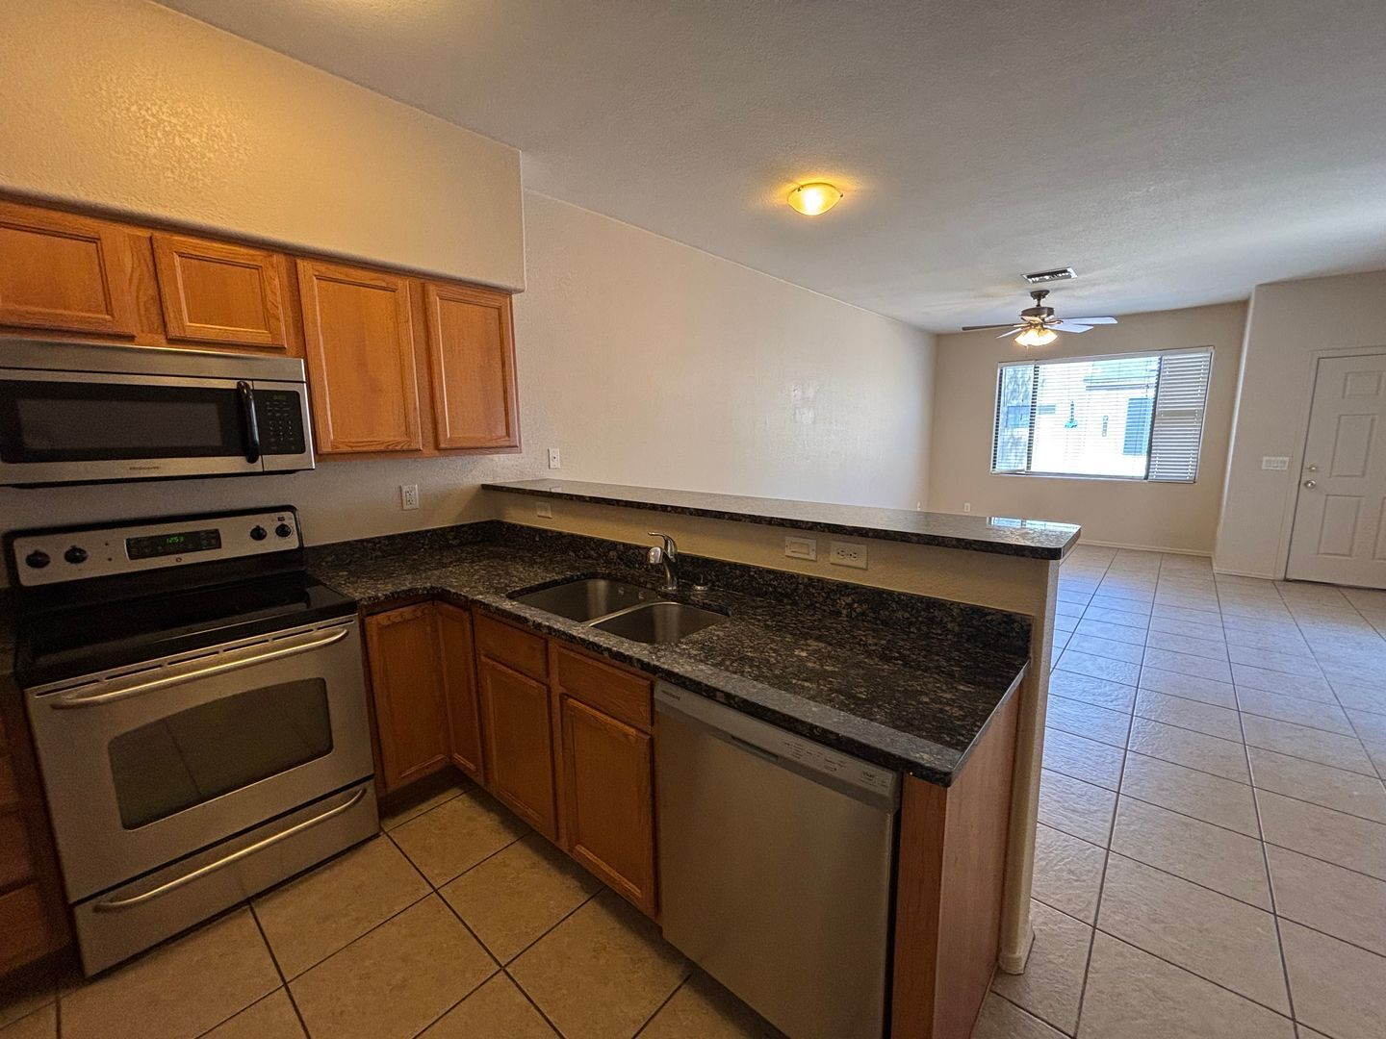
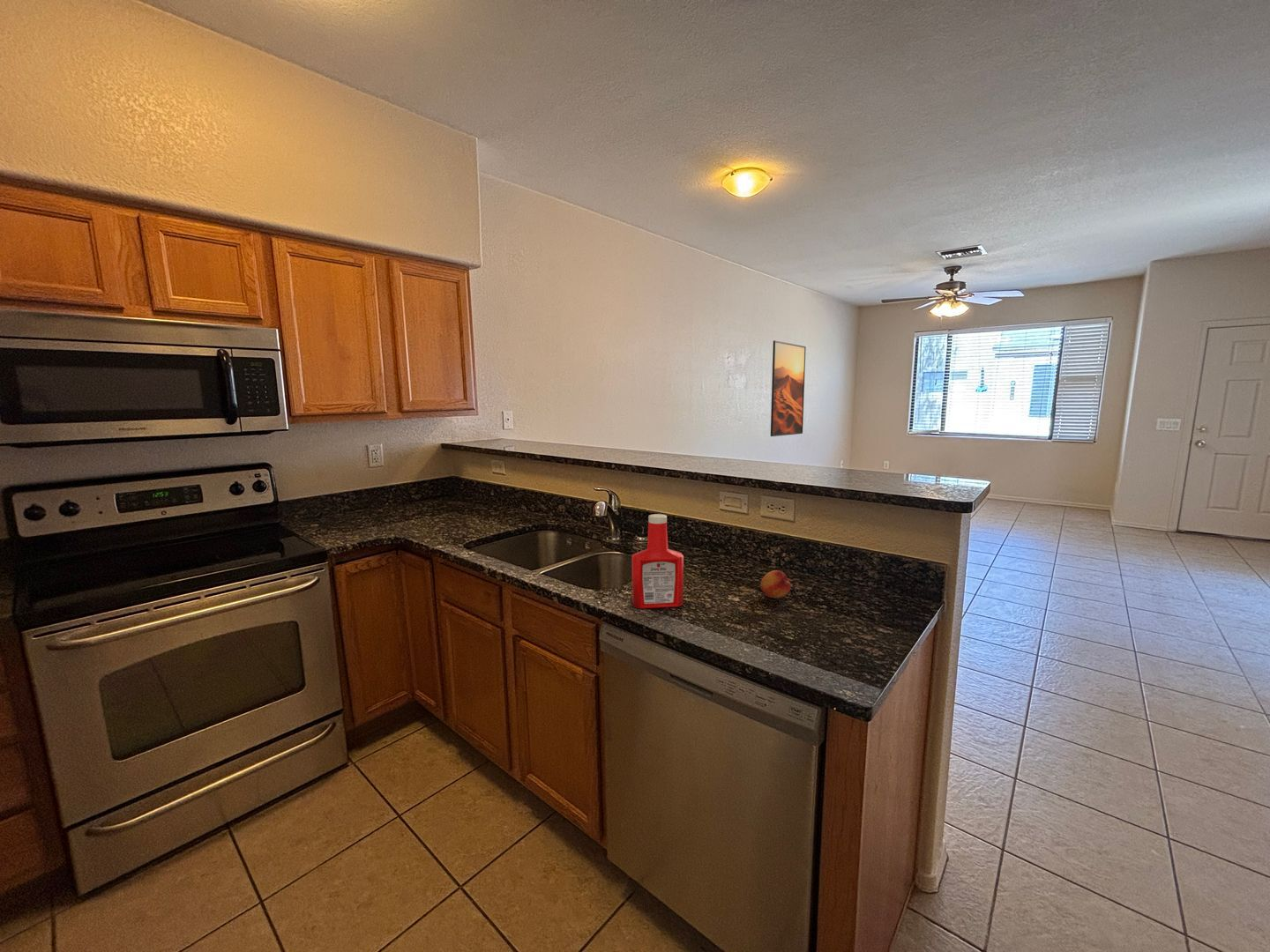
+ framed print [770,339,807,437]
+ fruit [760,569,792,599]
+ soap bottle [631,513,684,609]
